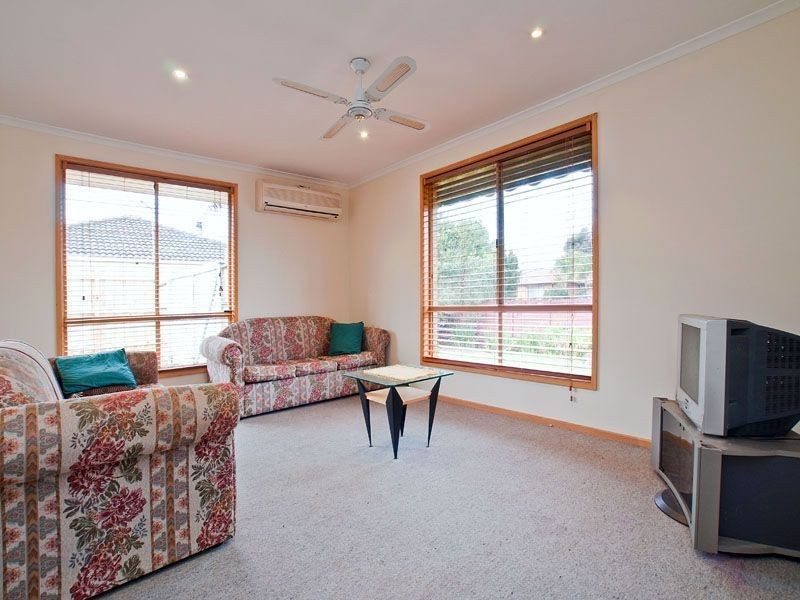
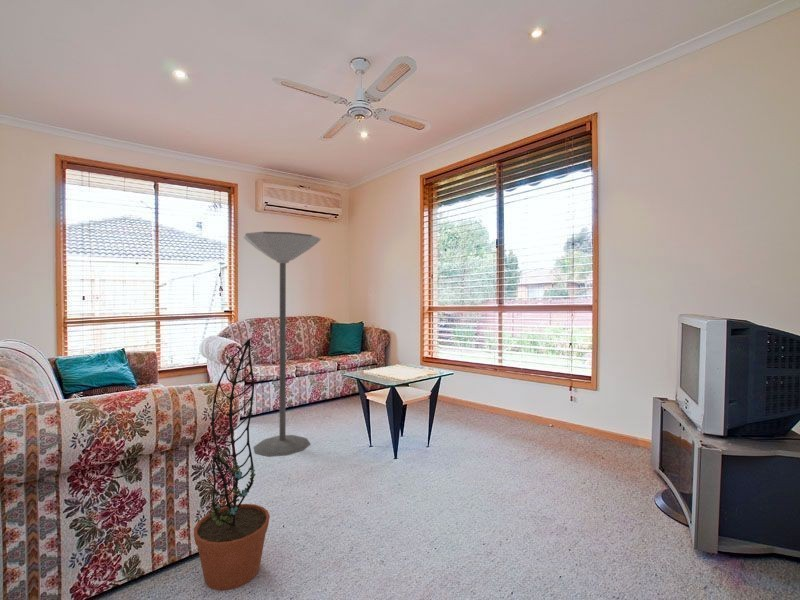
+ decorative plant [193,337,271,592]
+ floor lamp [243,231,322,458]
